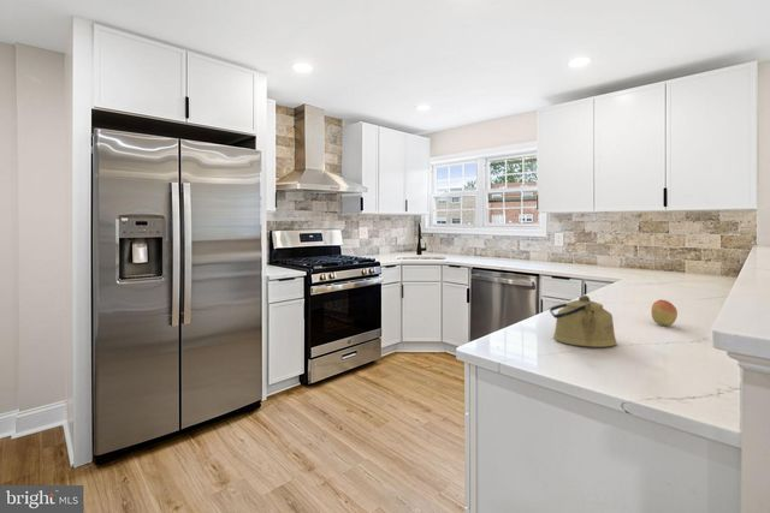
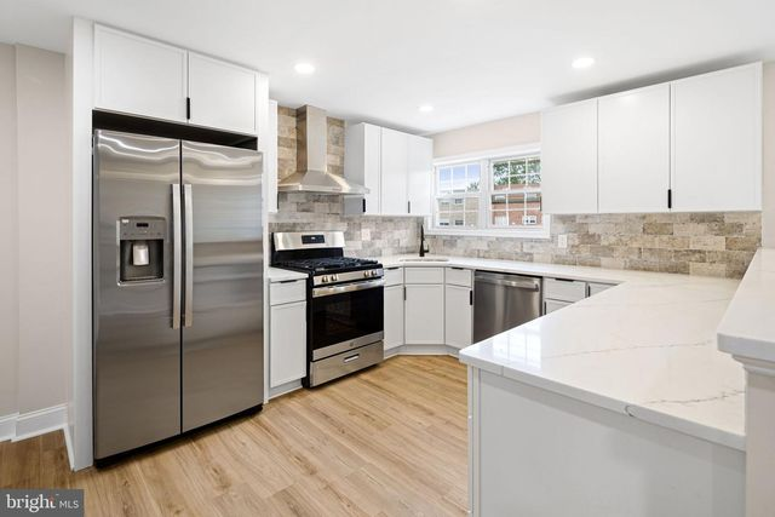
- kettle [549,294,618,348]
- fruit [650,298,679,327]
